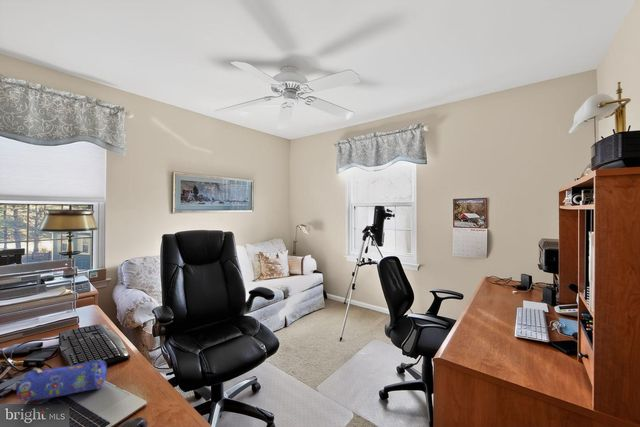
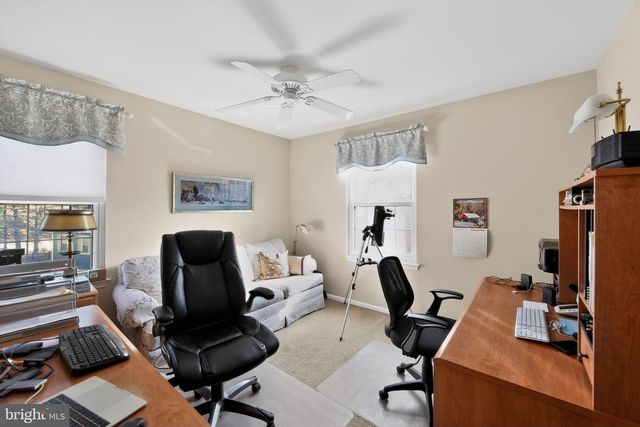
- pencil case [12,359,108,402]
